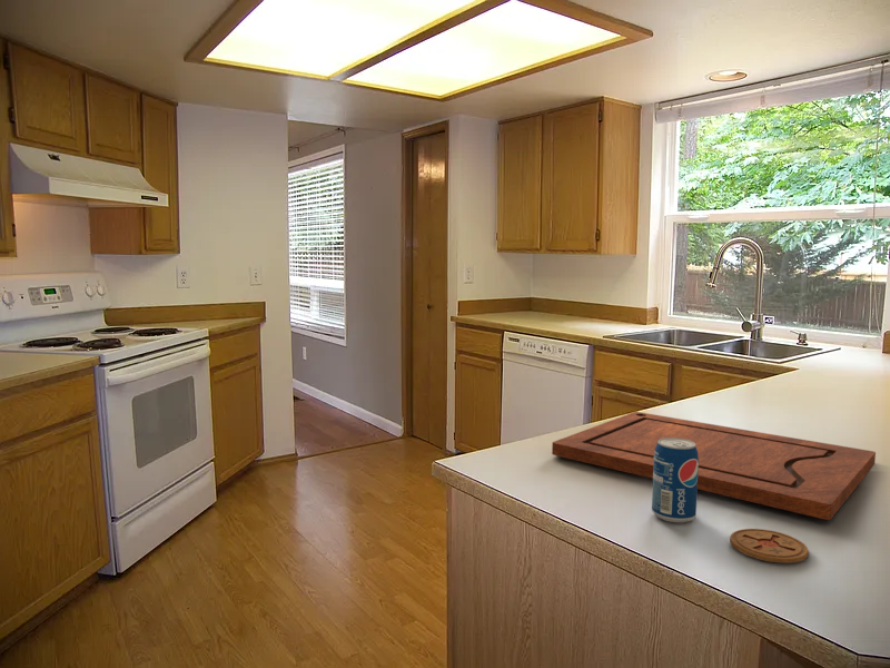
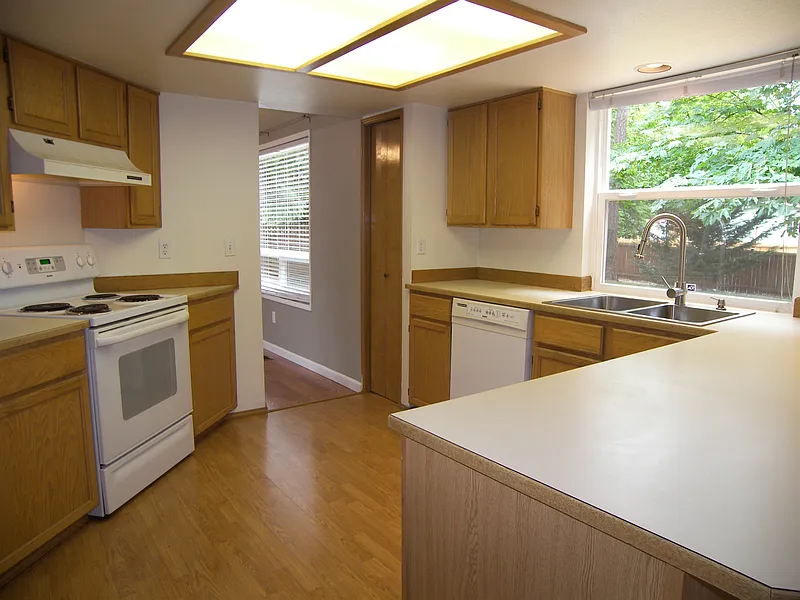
- cutting board [551,411,877,521]
- beverage can [651,438,699,523]
- coaster [729,528,810,564]
